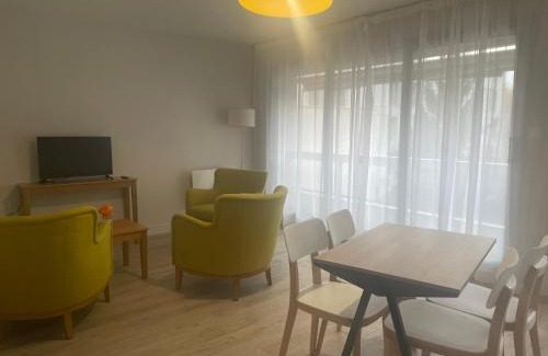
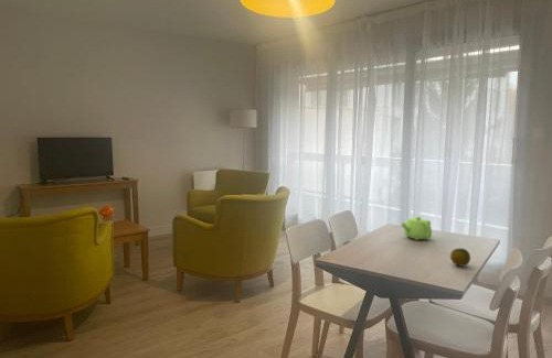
+ fruit [449,248,471,268]
+ teapot [400,216,433,241]
